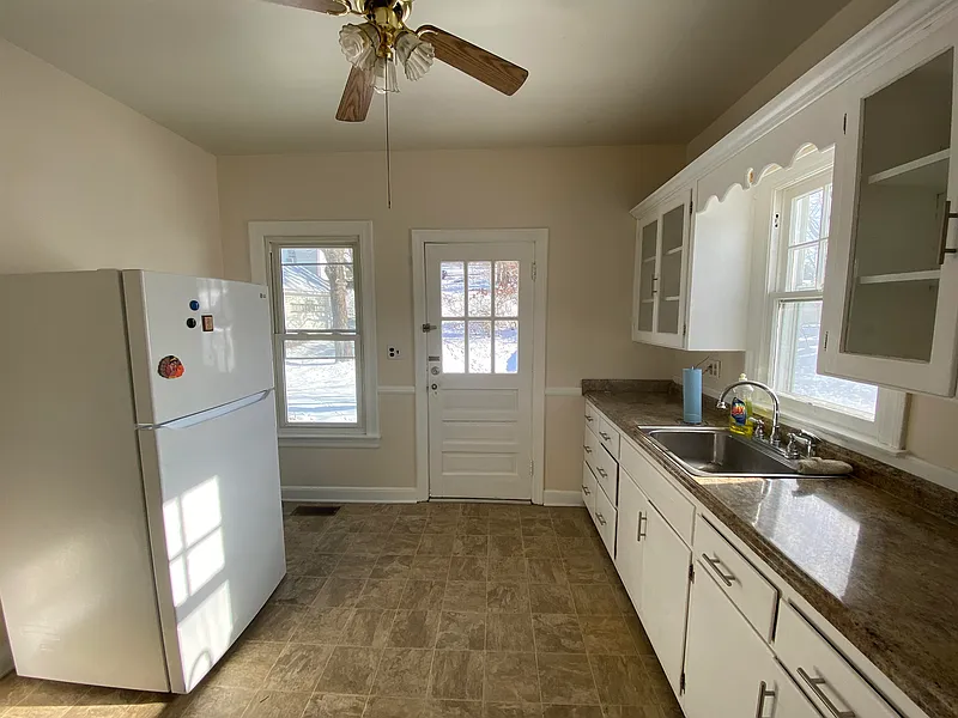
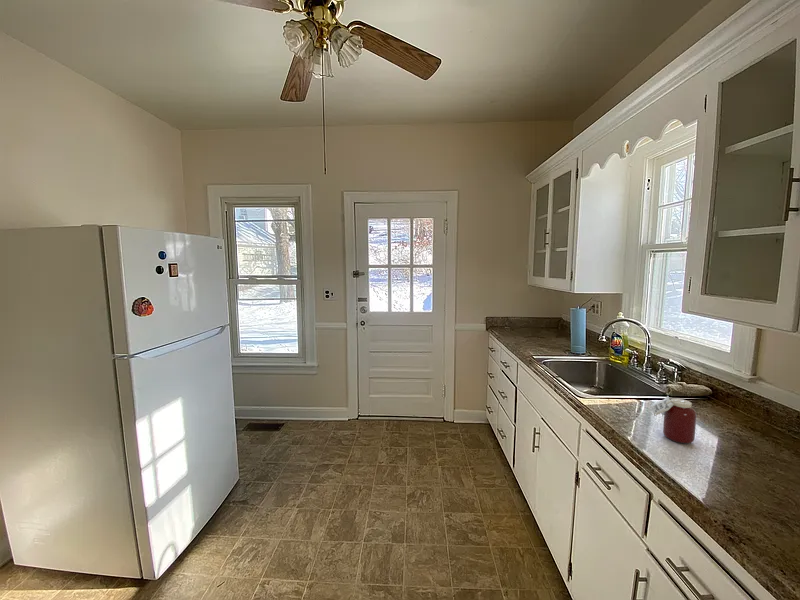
+ jar [649,395,698,444]
